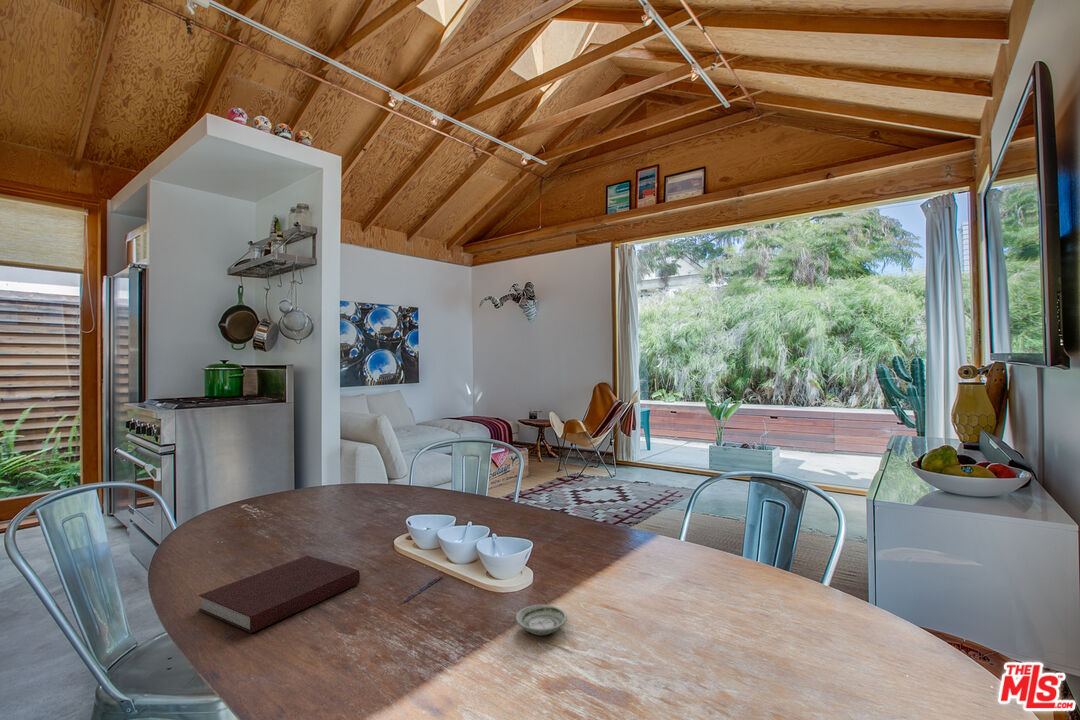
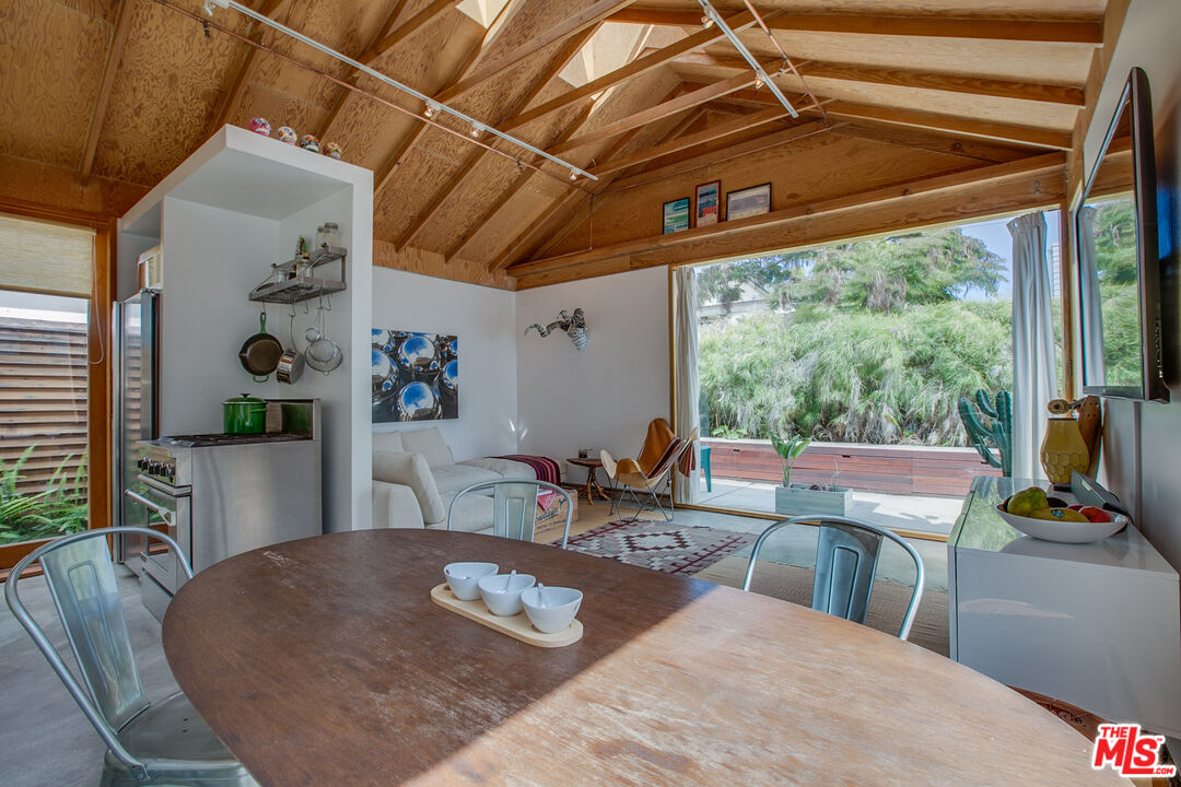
- saucer [515,604,568,636]
- pen [403,573,445,602]
- notebook [197,555,361,634]
